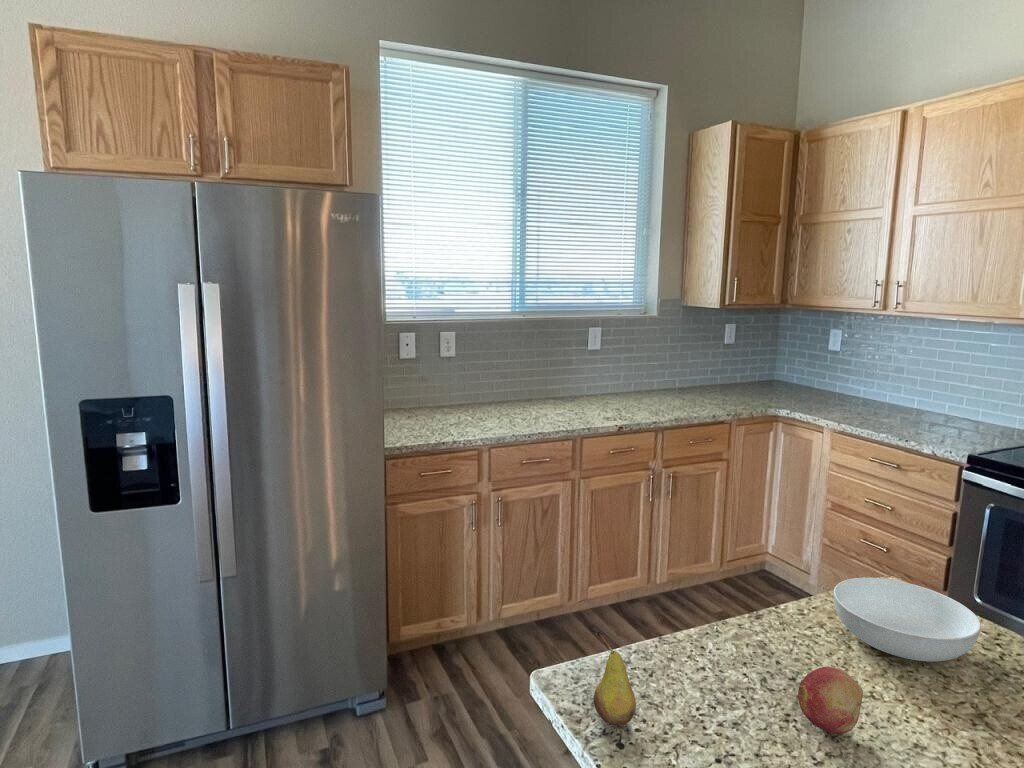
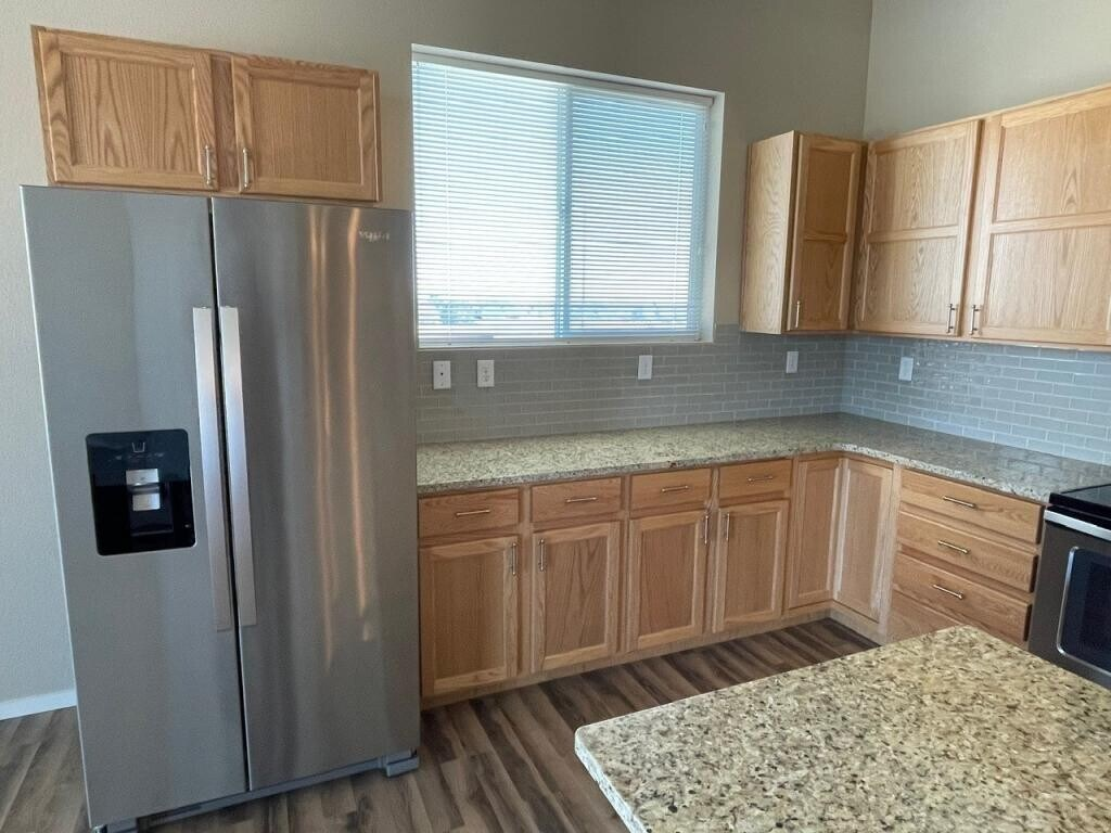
- serving bowl [832,577,982,662]
- fruit [593,632,637,727]
- fruit [797,666,864,735]
